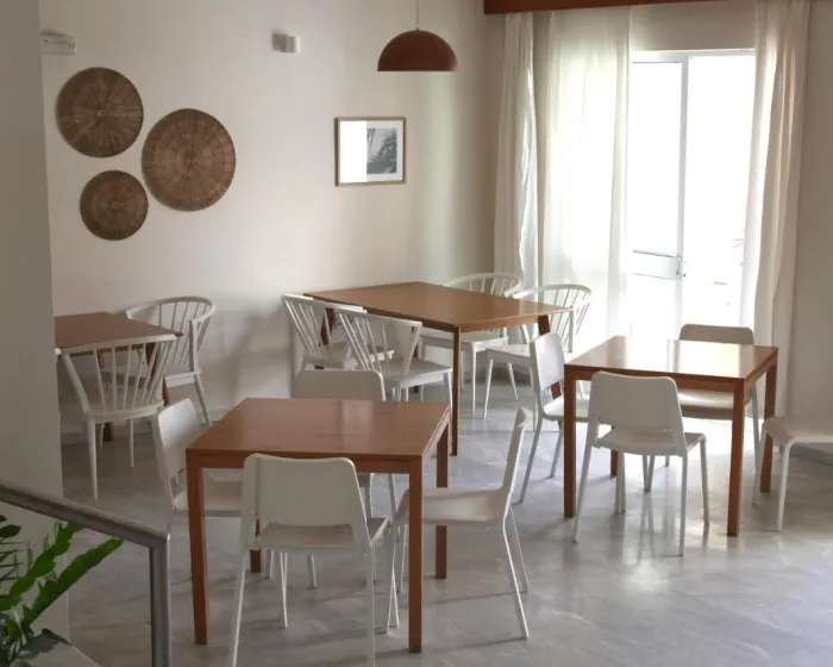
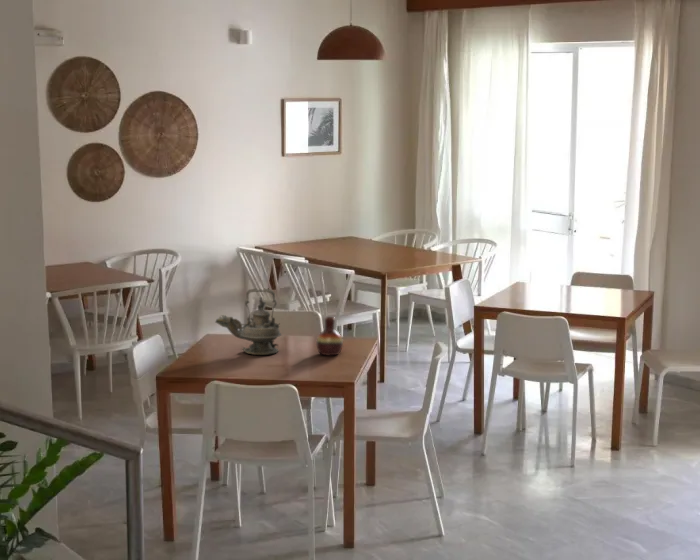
+ teapot [214,287,283,356]
+ vase [315,316,344,357]
